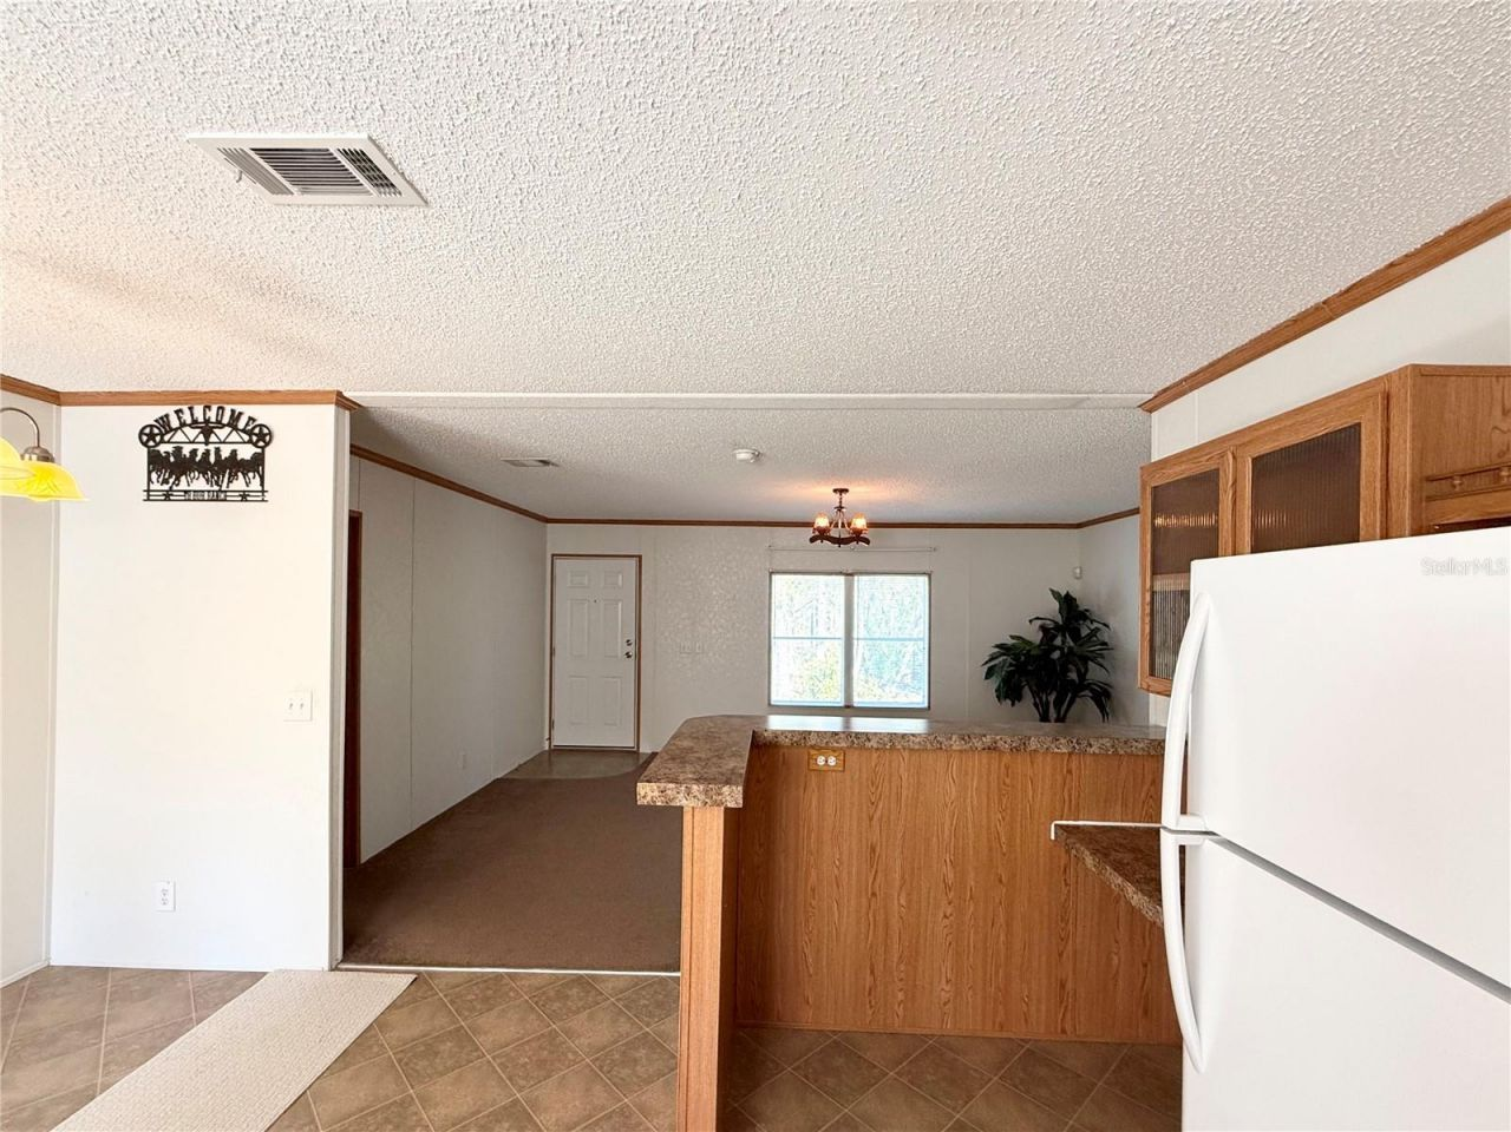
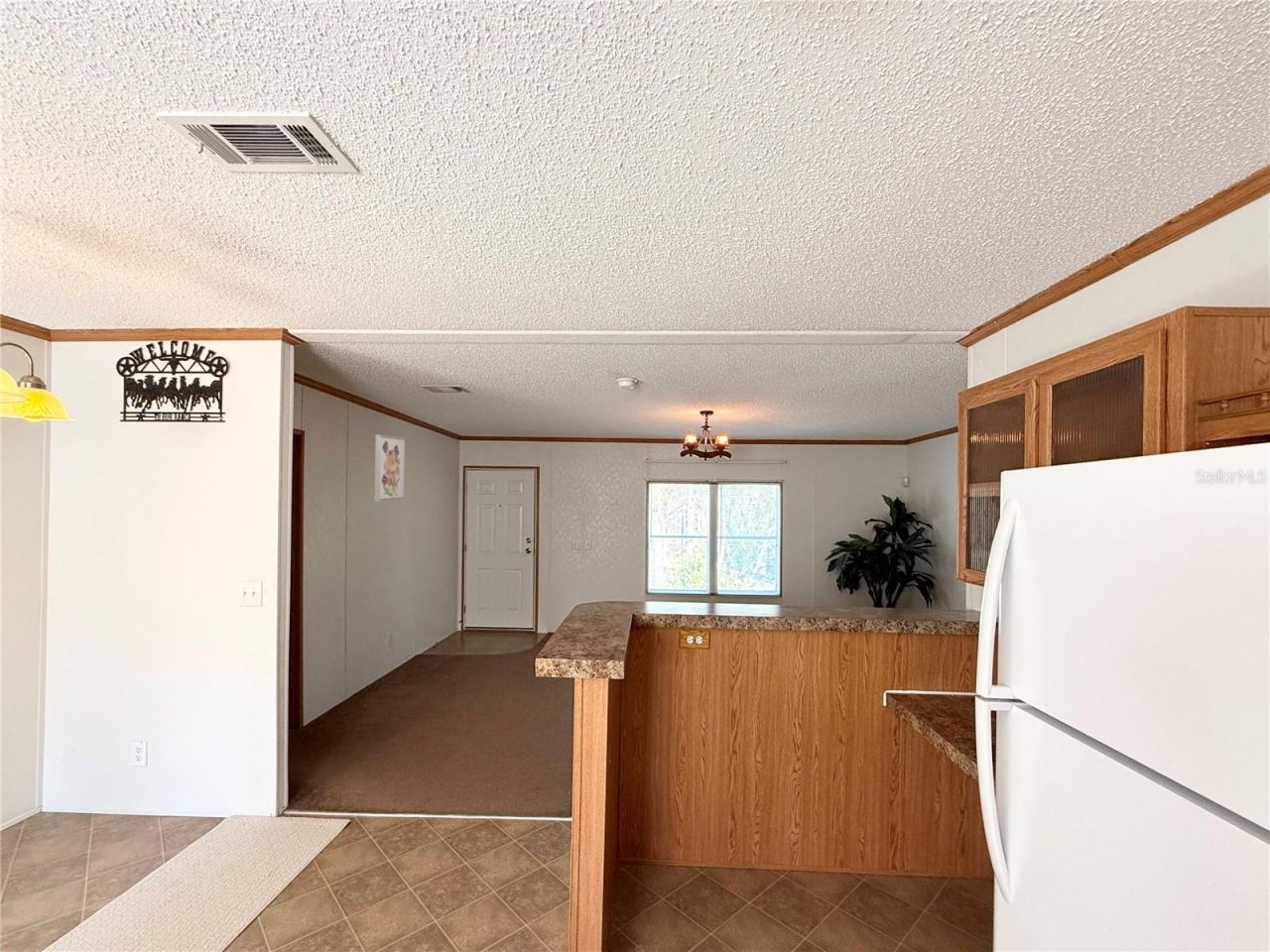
+ wall art [374,433,406,503]
